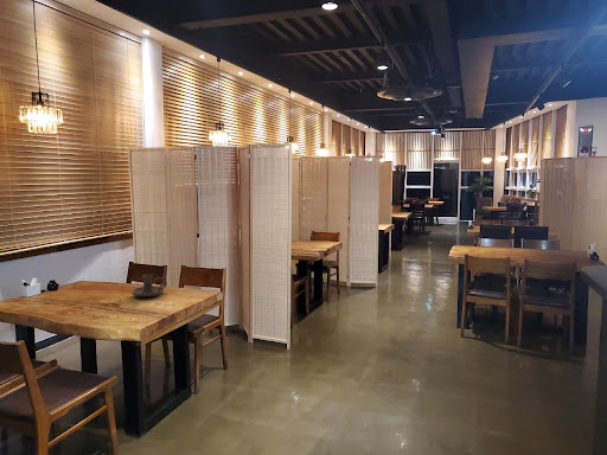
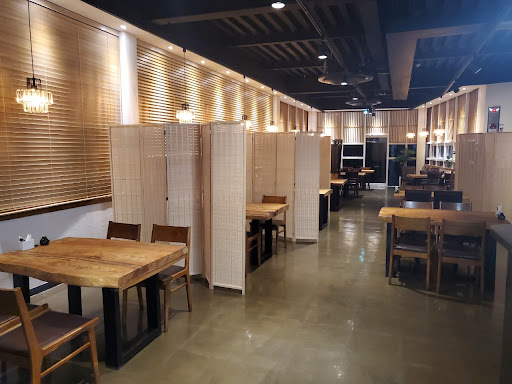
- candle holder [130,274,168,297]
